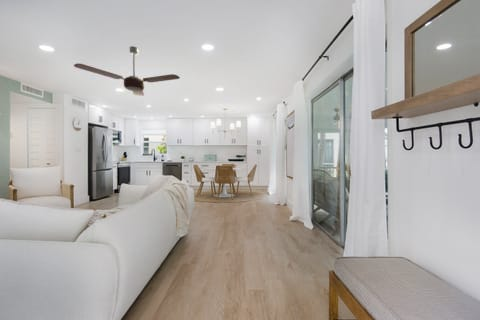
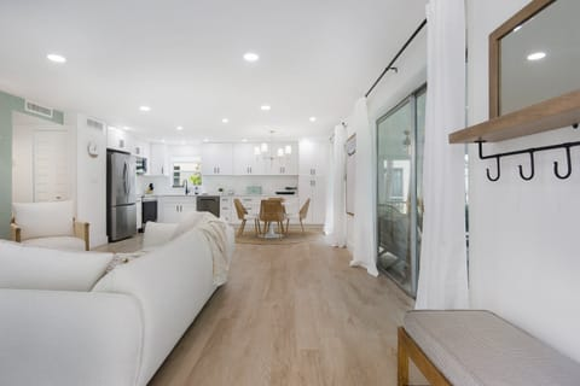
- ceiling fan [73,45,181,97]
